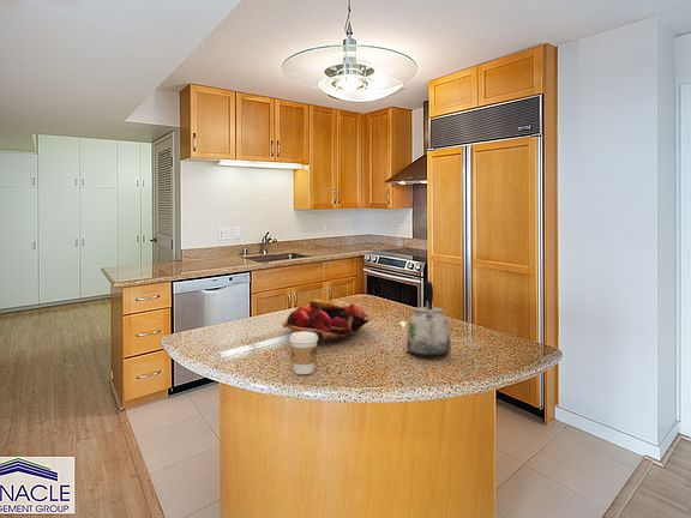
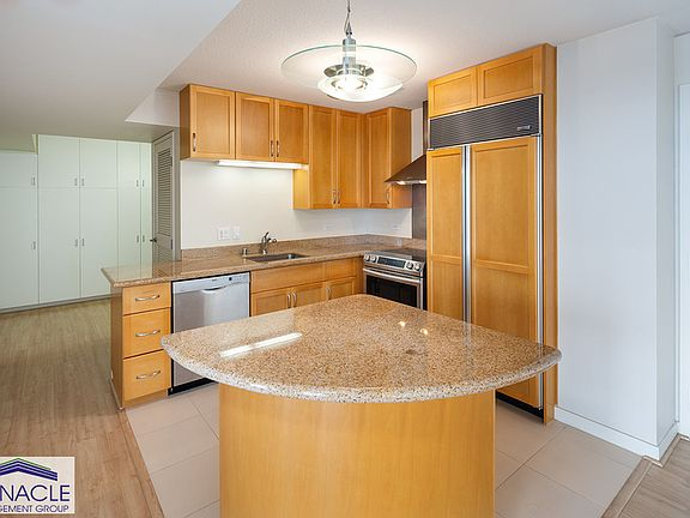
- fruit basket [282,299,372,344]
- kettle [405,281,452,359]
- coffee cup [288,331,319,375]
